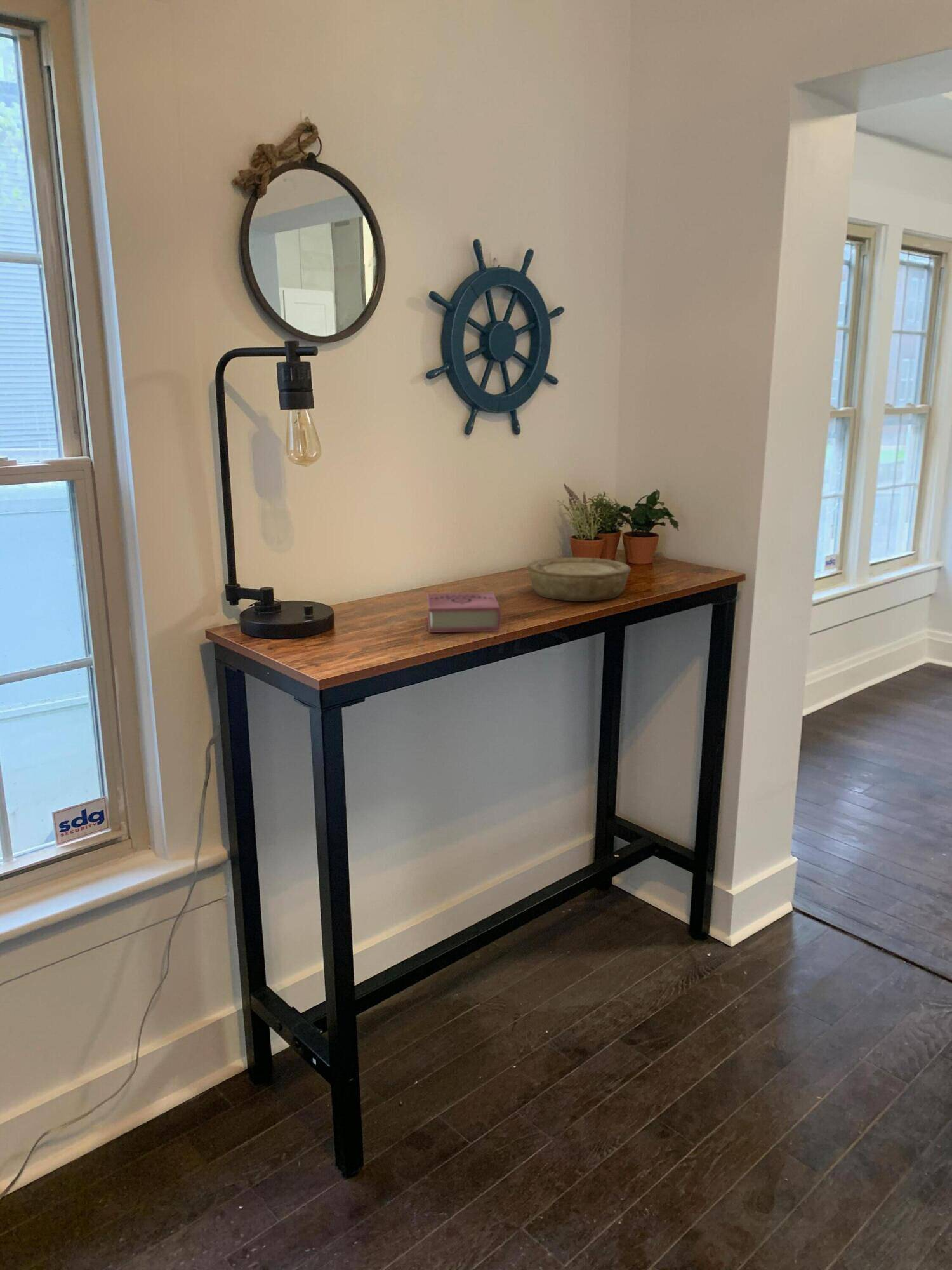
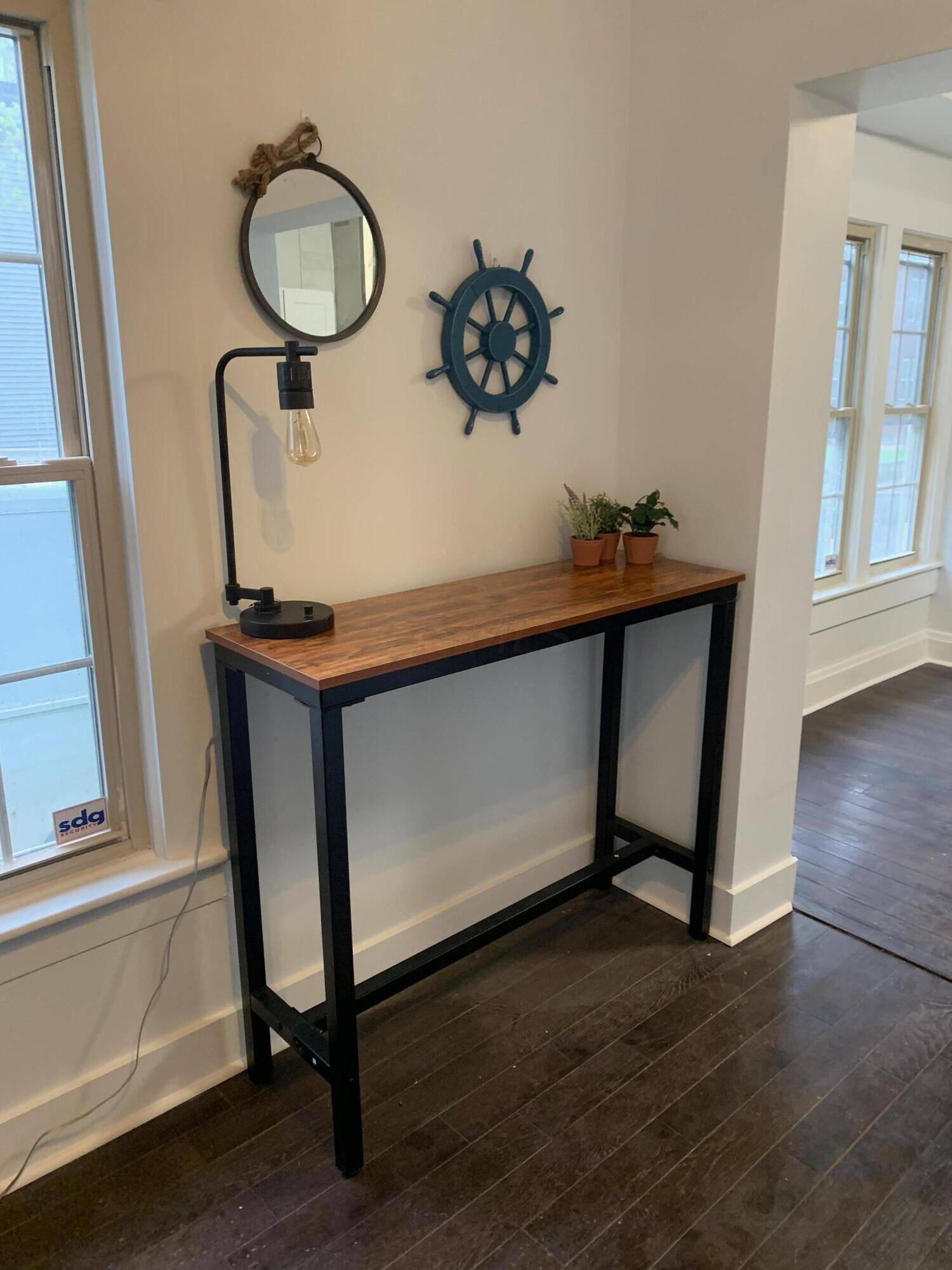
- book [426,592,502,633]
- bowl [526,557,631,602]
